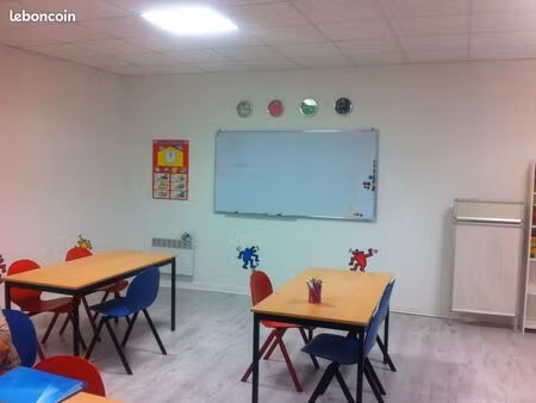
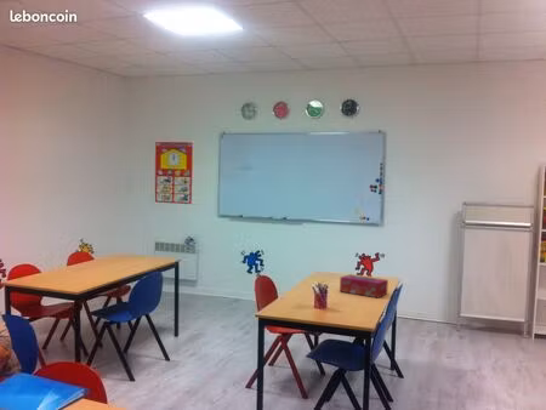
+ tissue box [339,273,389,298]
